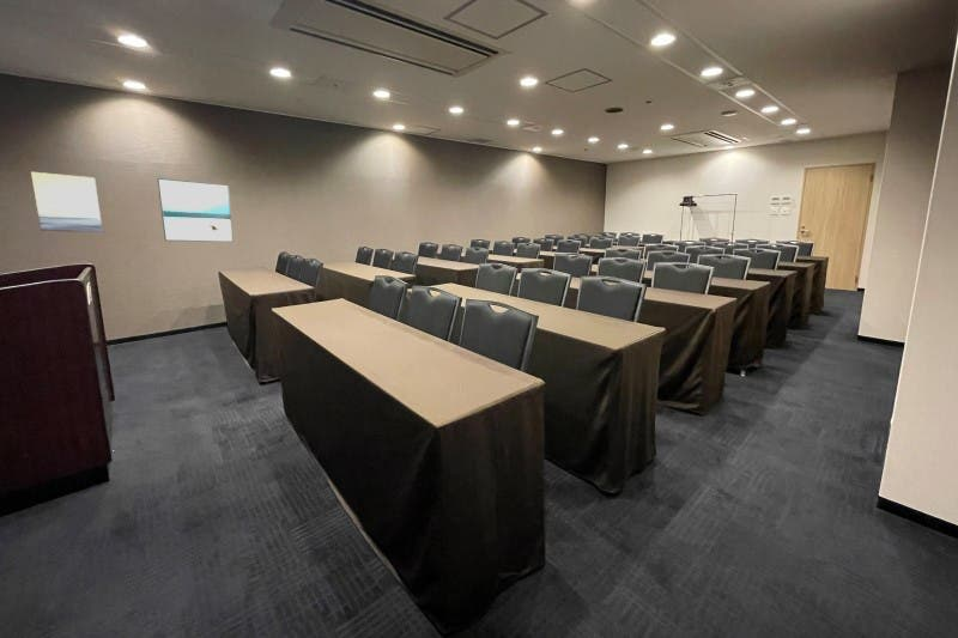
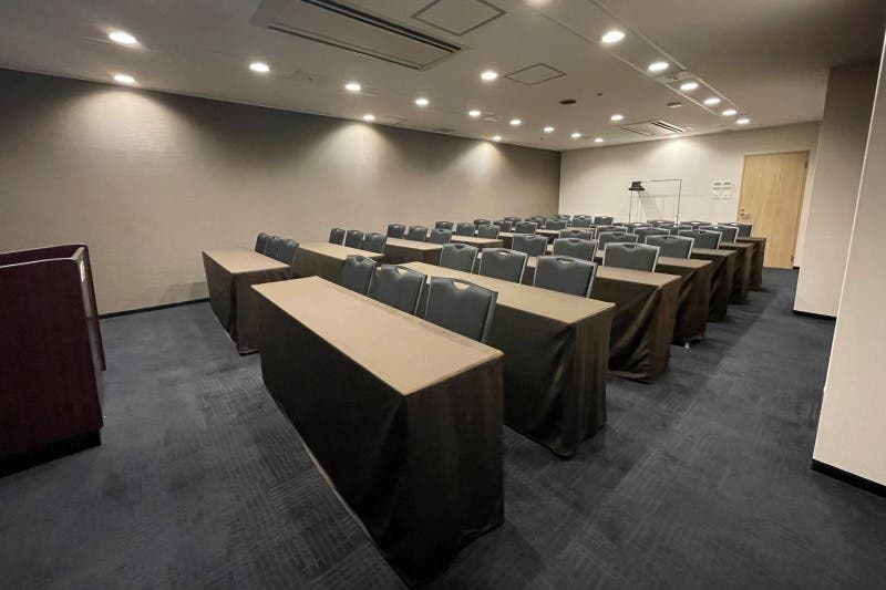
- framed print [157,177,235,243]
- wall art [30,171,103,233]
